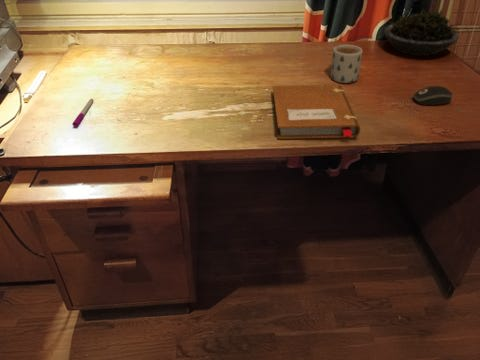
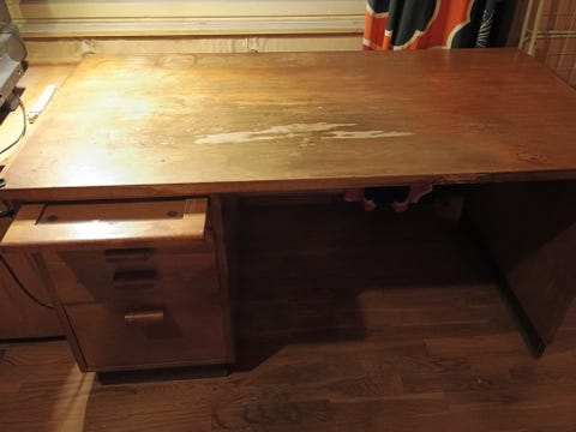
- mug [330,44,364,84]
- pen [71,98,94,128]
- succulent plant [382,8,460,57]
- notebook [272,84,361,140]
- computer mouse [412,85,453,106]
